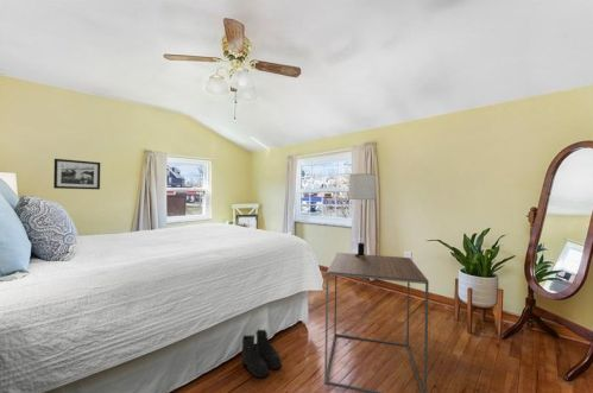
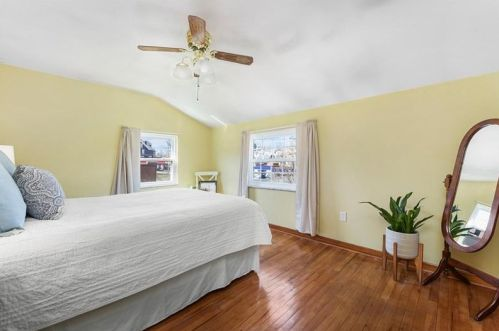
- boots [241,328,283,379]
- table lamp [347,173,377,258]
- side table [323,252,430,393]
- picture frame [52,158,101,190]
